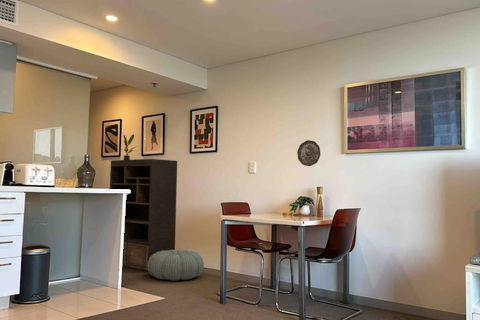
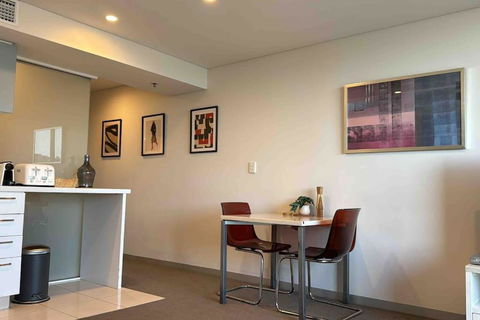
- potted plant [120,133,138,160]
- bookshelf [109,158,178,273]
- decorative plate [296,139,321,167]
- pouf [148,249,205,282]
